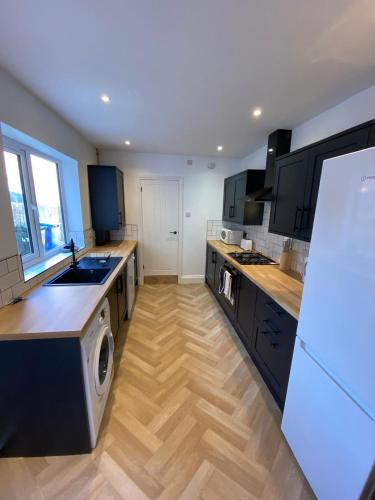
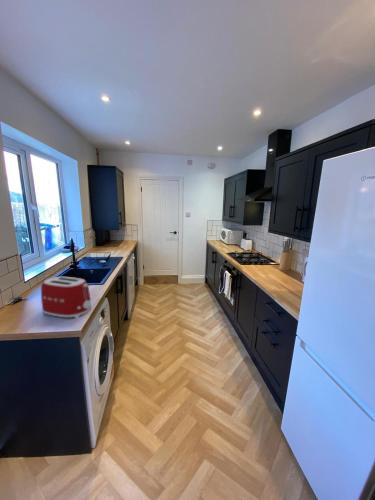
+ toaster [40,276,92,319]
